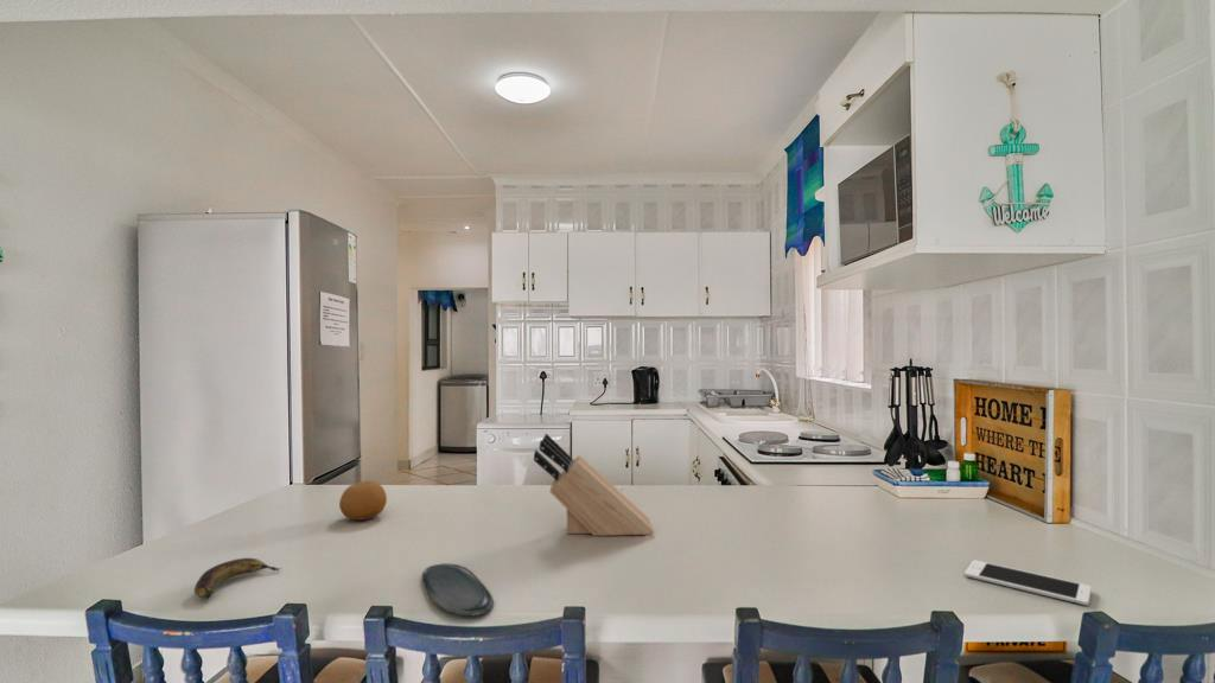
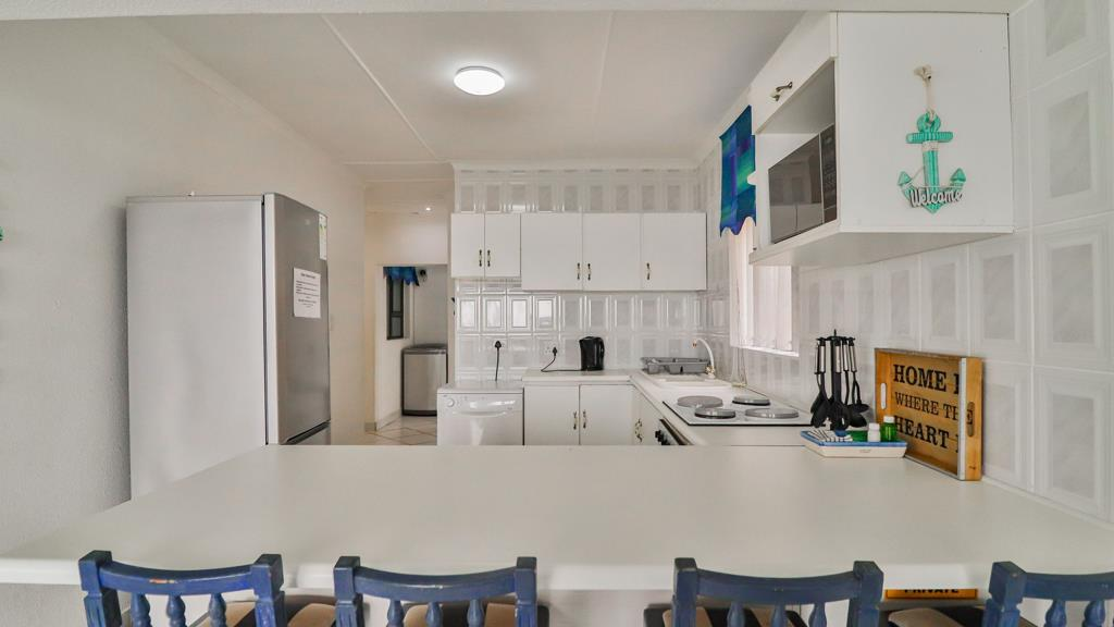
- banana [193,557,284,600]
- oval tray [421,562,495,617]
- fruit [338,479,388,522]
- cell phone [963,558,1093,607]
- knife block [533,433,654,537]
